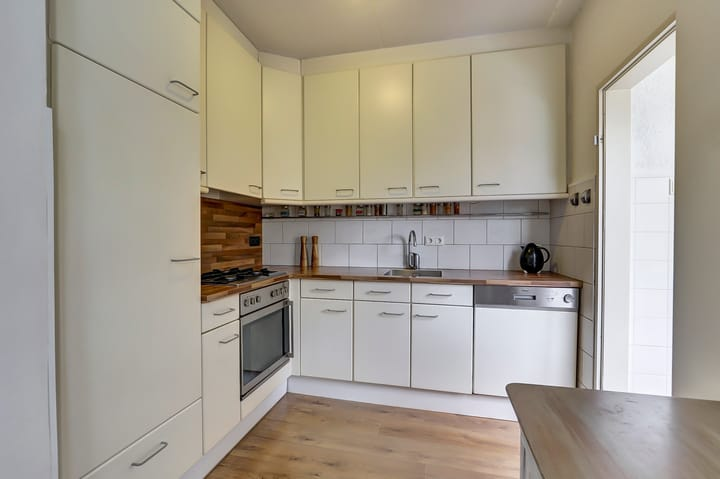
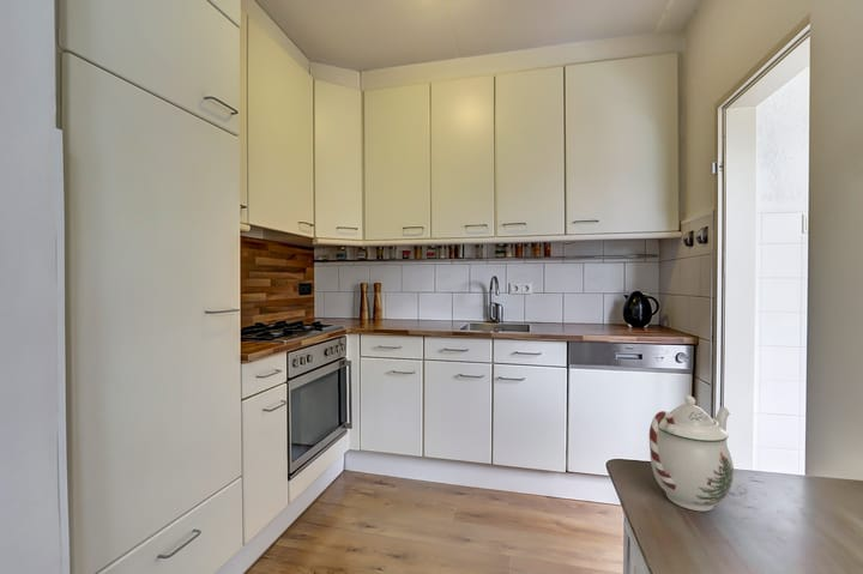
+ teapot [648,394,735,513]
